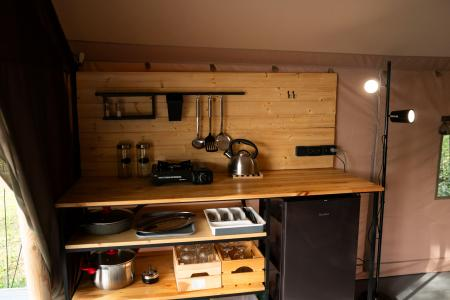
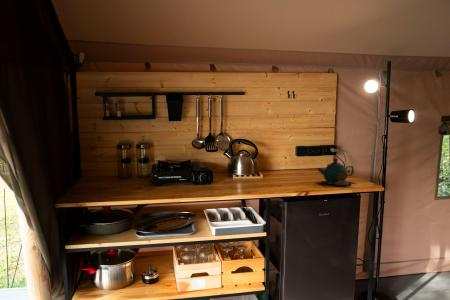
+ teapot [316,157,358,187]
